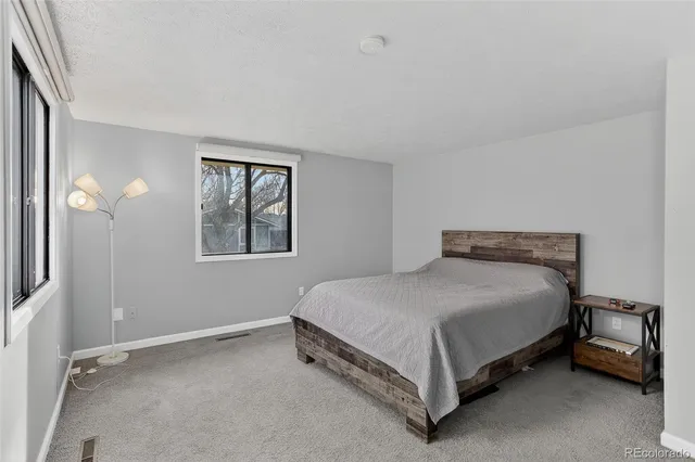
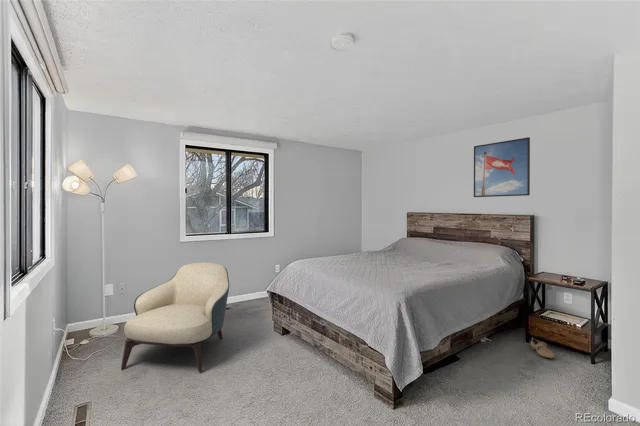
+ shoe [530,337,555,359]
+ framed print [473,136,531,198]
+ armchair [120,261,230,373]
